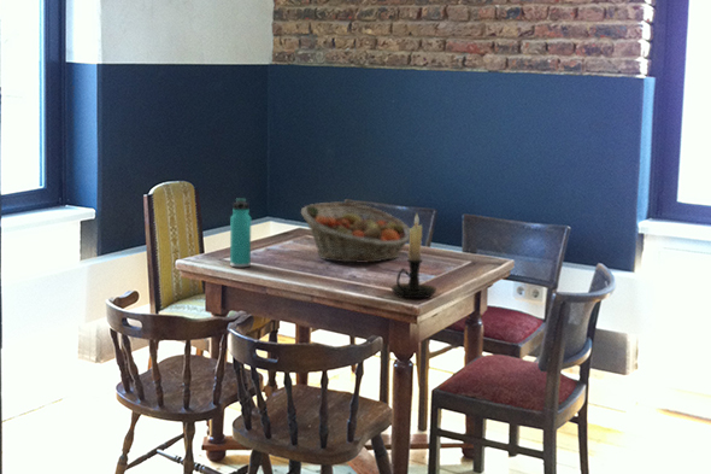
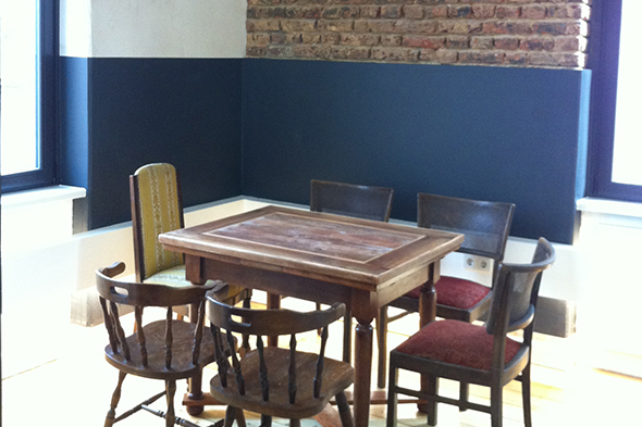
- thermos bottle [229,197,252,269]
- candle holder [390,212,437,299]
- fruit basket [300,201,411,264]
